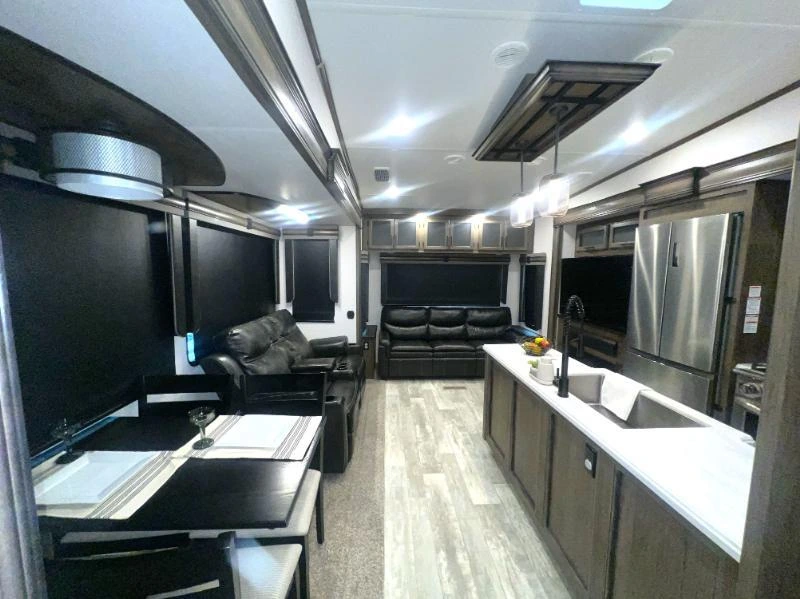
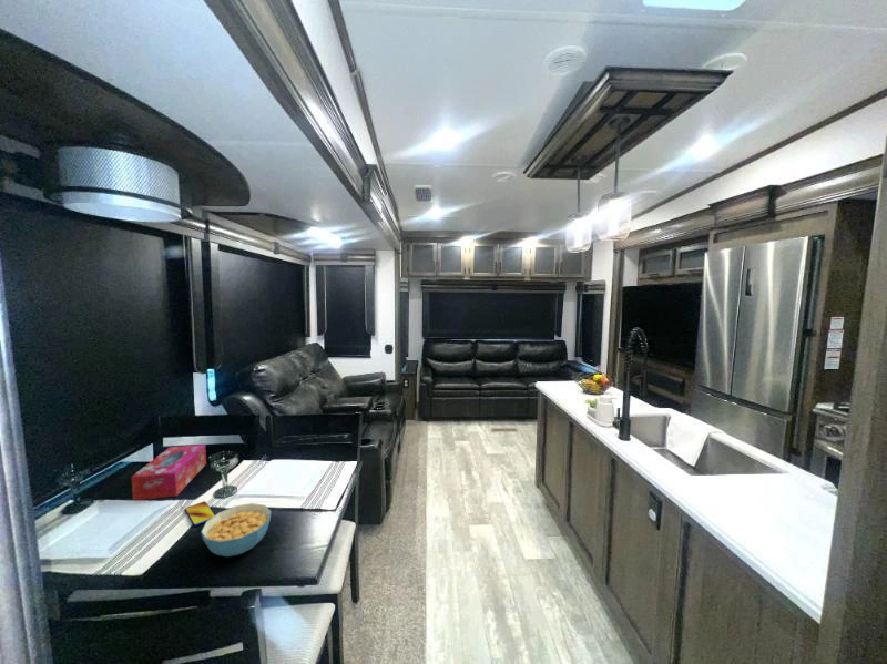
+ tissue box [131,443,207,501]
+ smartphone [184,500,216,527]
+ cereal bowl [200,502,272,558]
